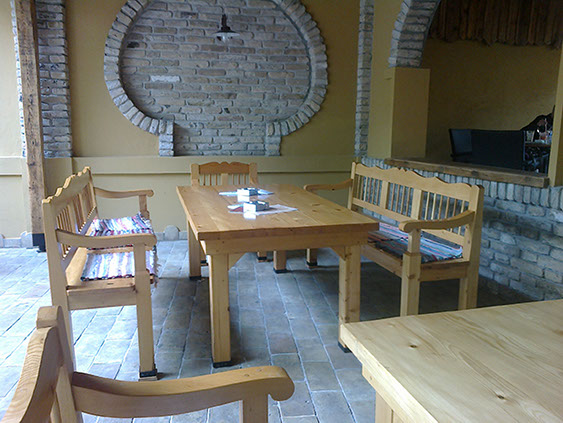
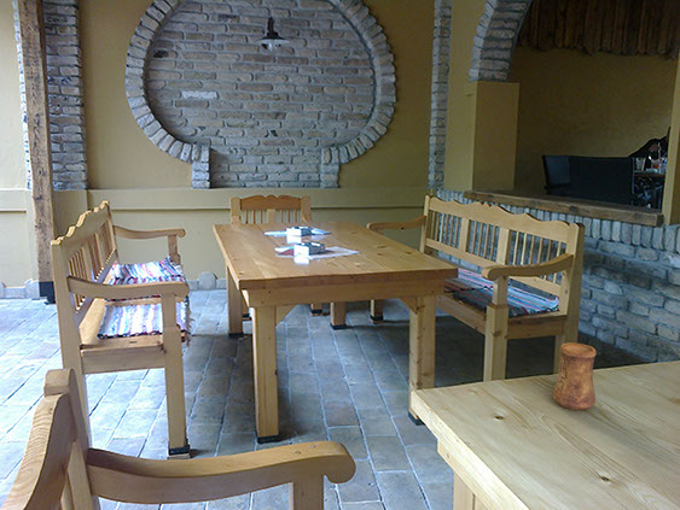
+ cup [552,342,598,411]
